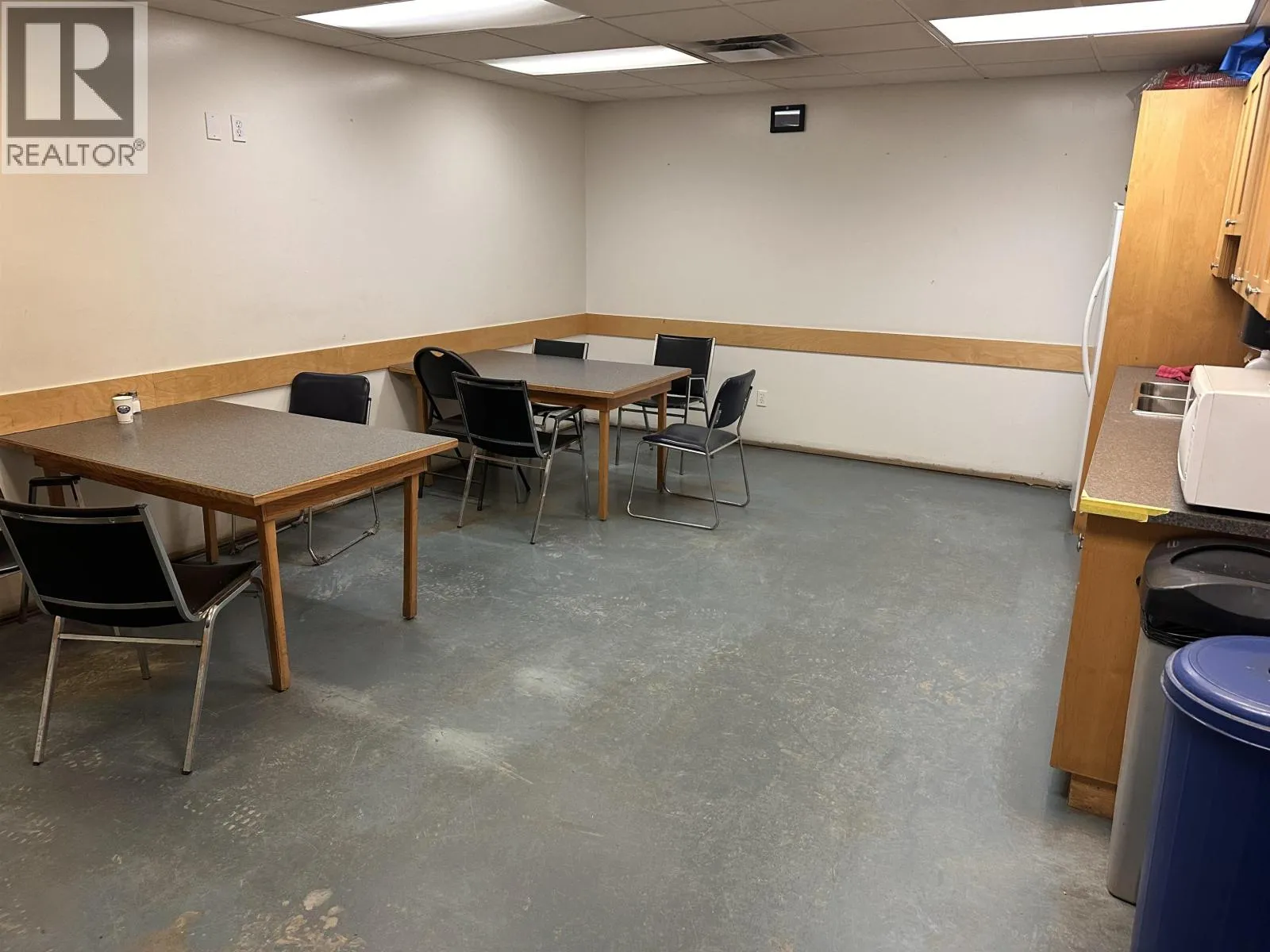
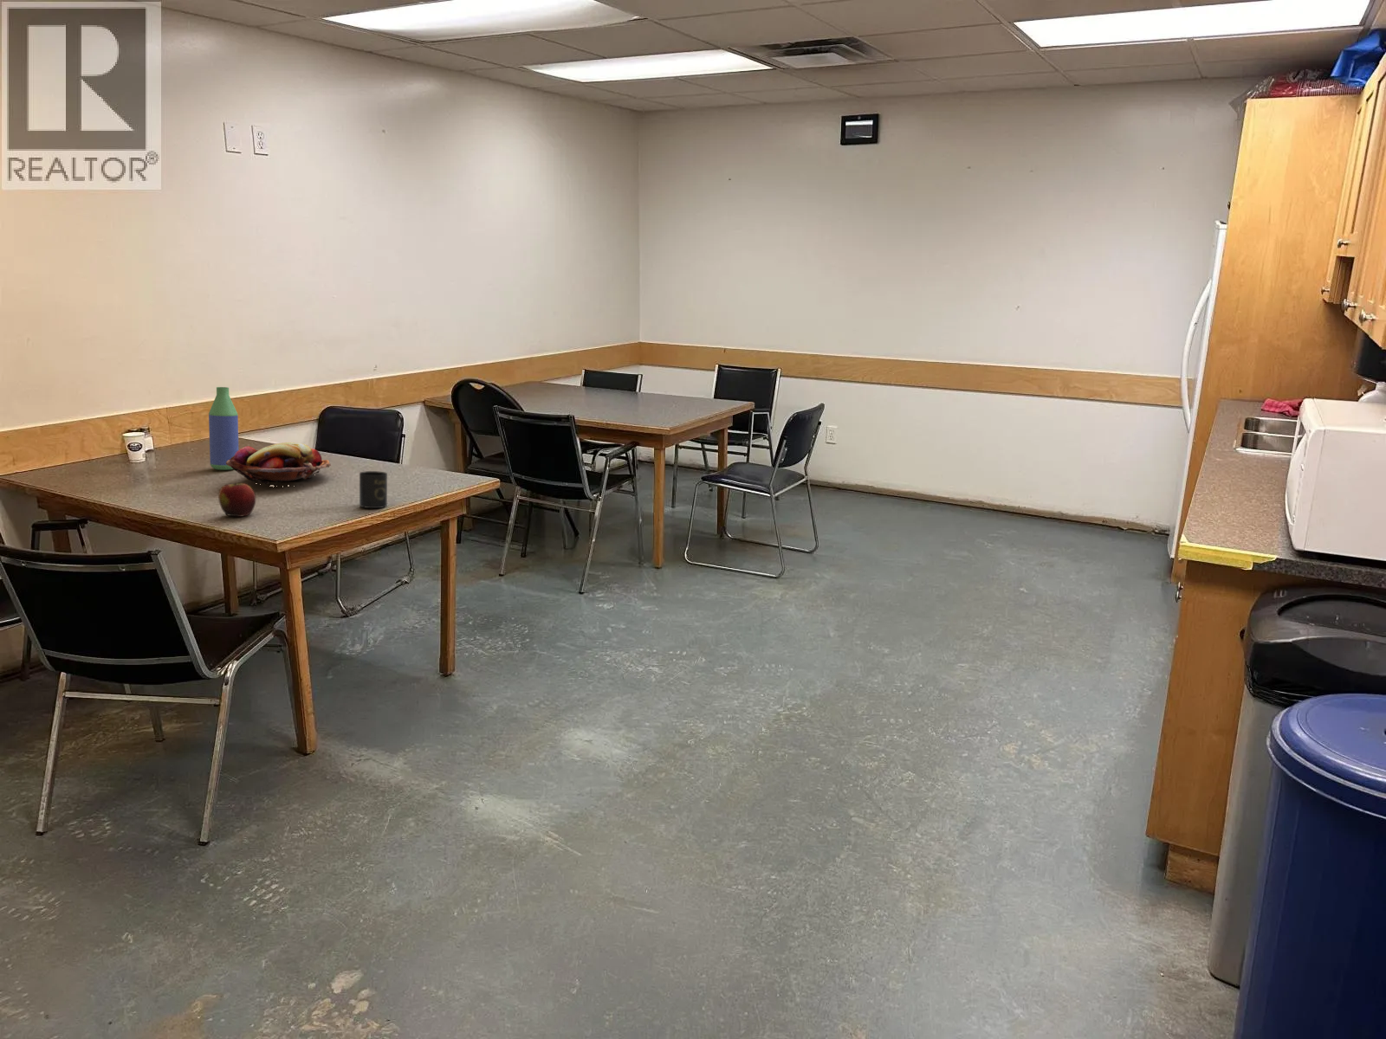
+ mug [359,470,389,509]
+ apple [217,482,256,517]
+ bottle [208,386,239,471]
+ fruit basket [226,442,332,488]
